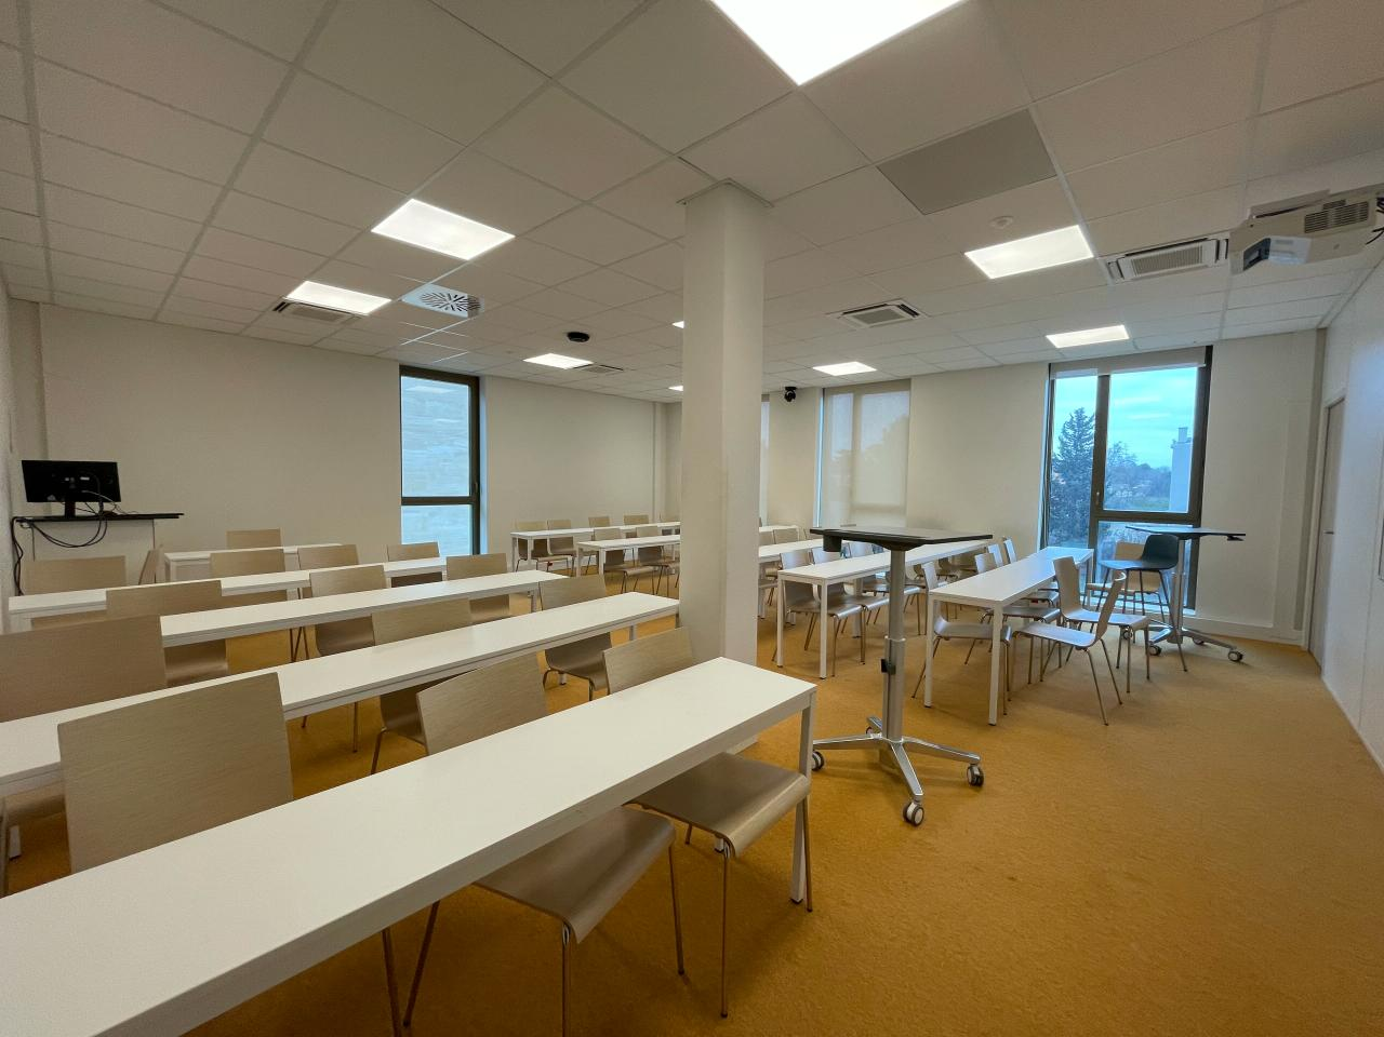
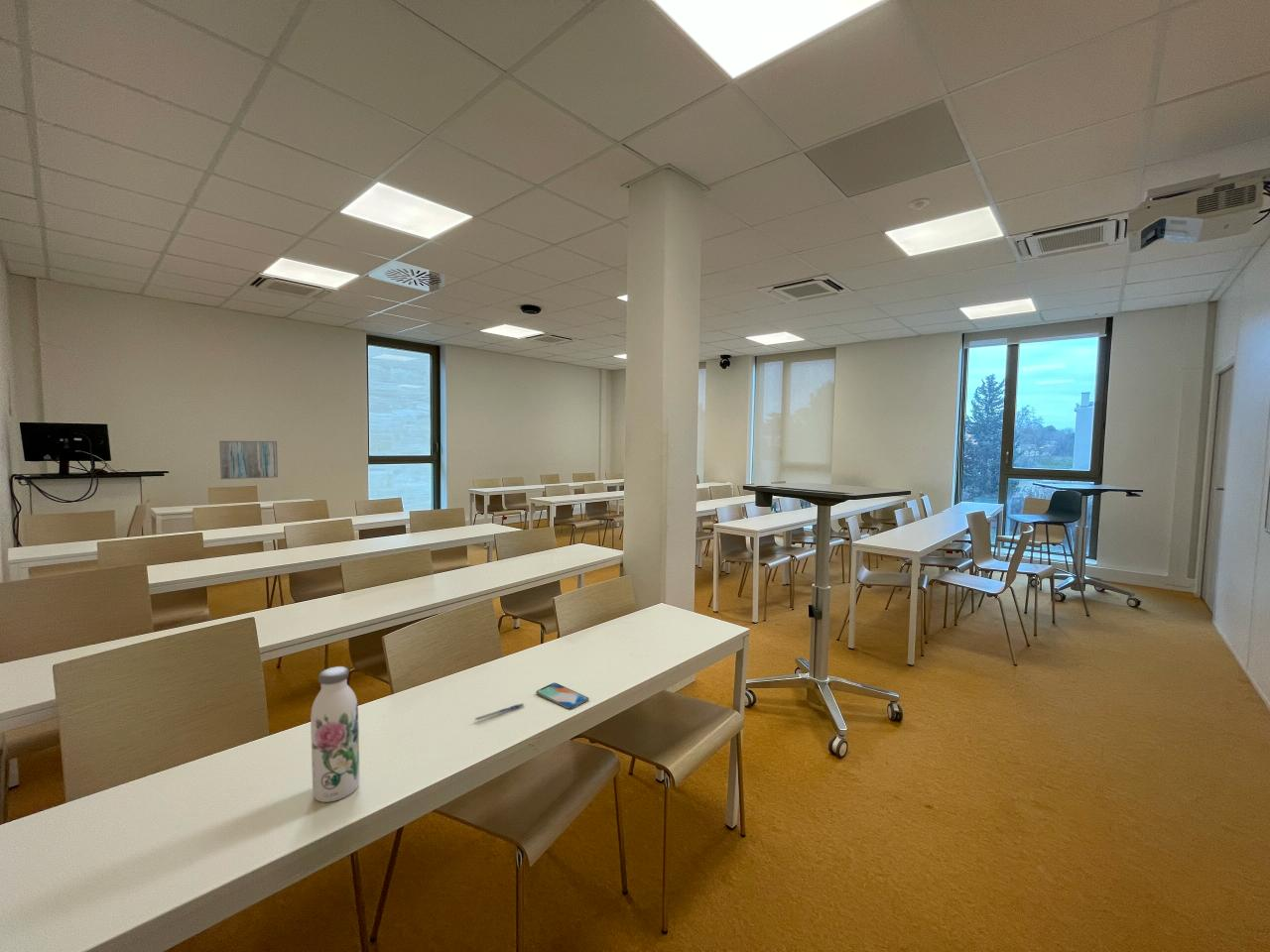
+ pen [474,702,525,722]
+ water bottle [310,665,360,803]
+ wall art [218,440,279,480]
+ smartphone [535,682,590,710]
